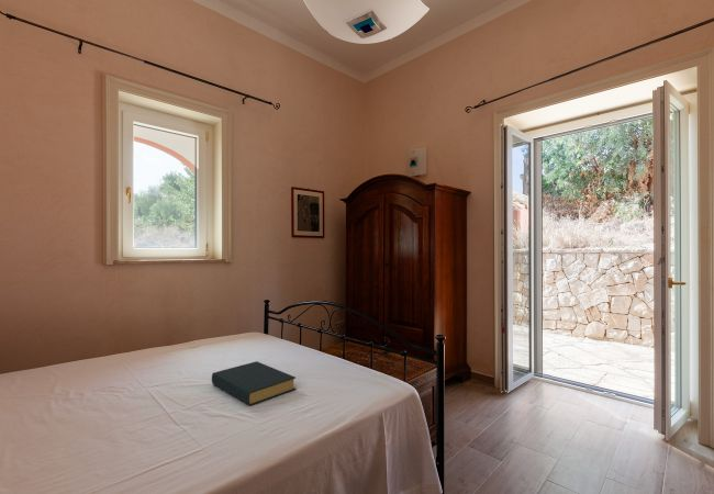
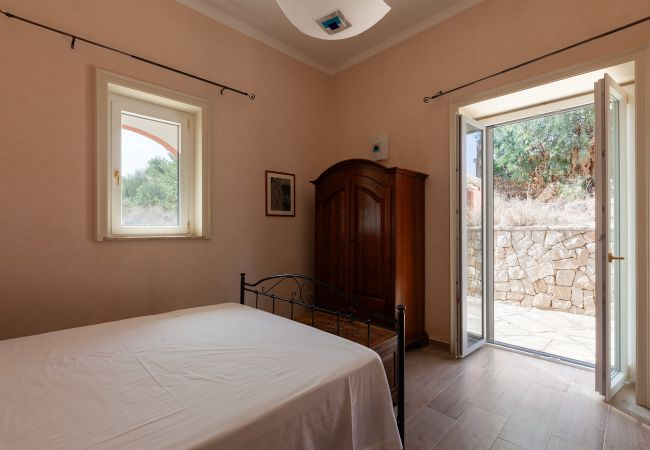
- hardback book [211,360,297,406]
